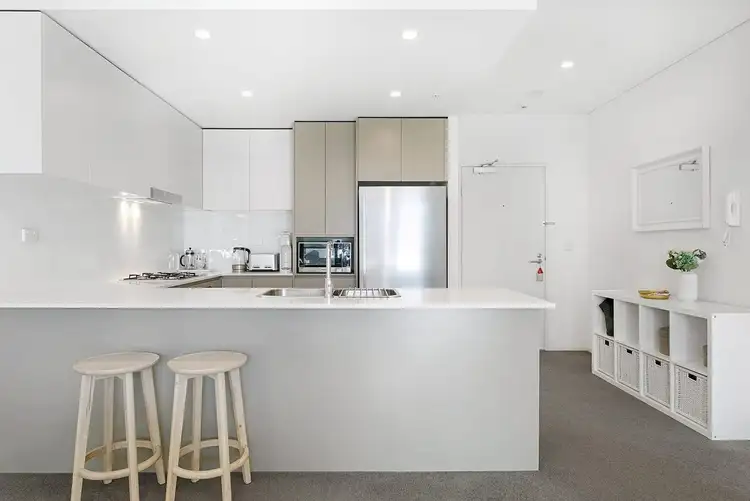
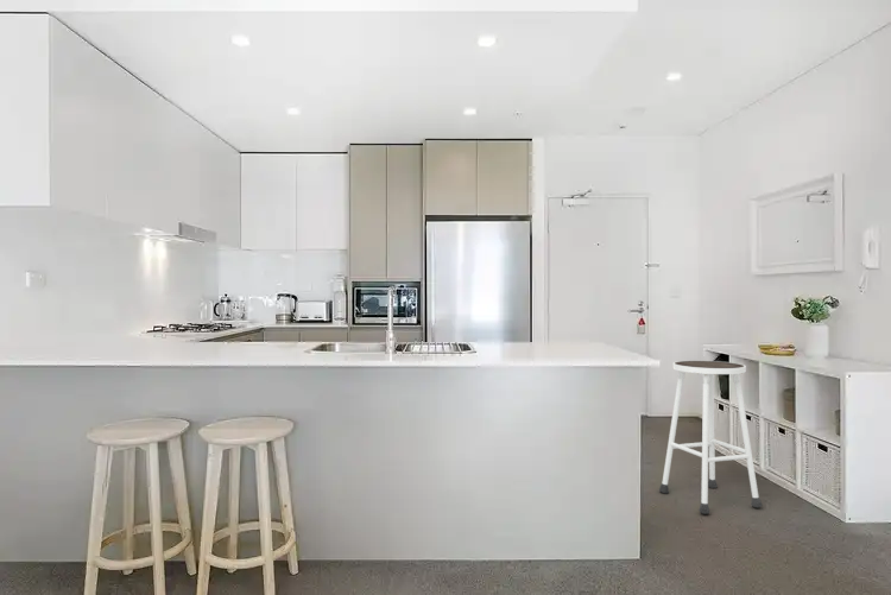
+ stool [658,360,763,515]
